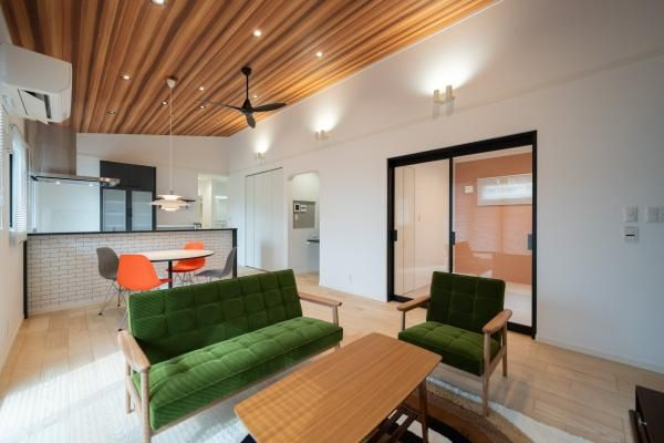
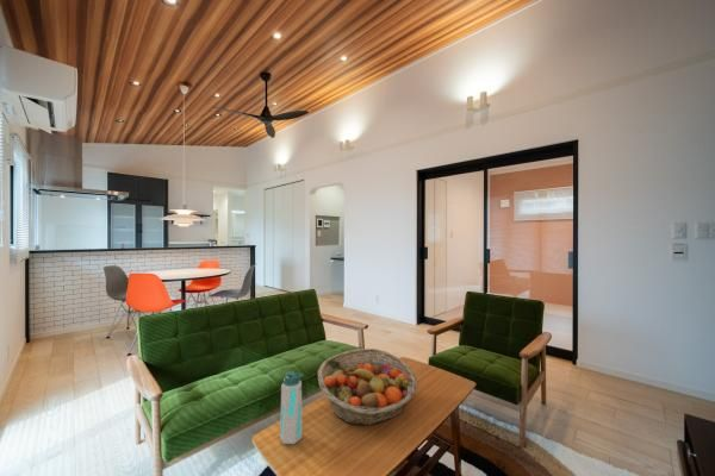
+ fruit basket [317,347,418,426]
+ water bottle [279,370,305,445]
